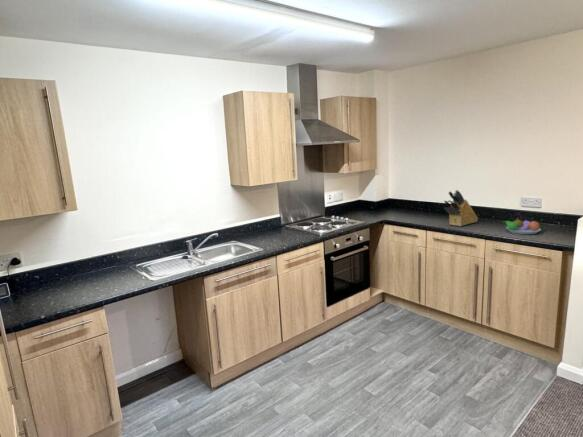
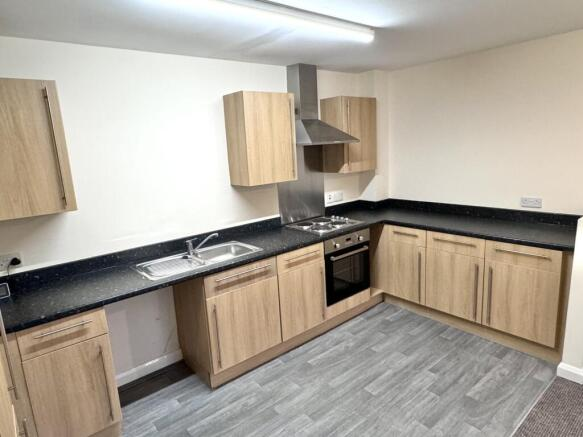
- knife block [443,189,479,227]
- fruit bowl [502,217,542,235]
